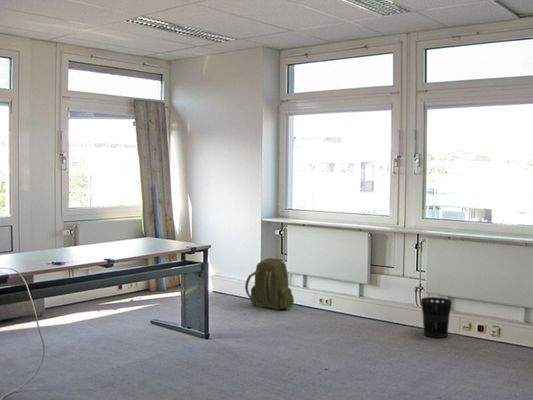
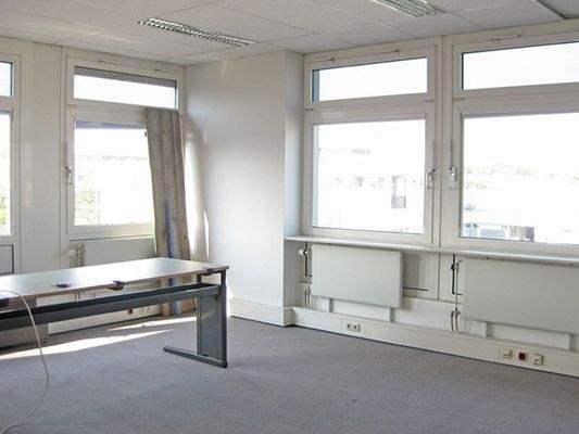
- backpack [244,257,295,311]
- wastebasket [420,296,453,339]
